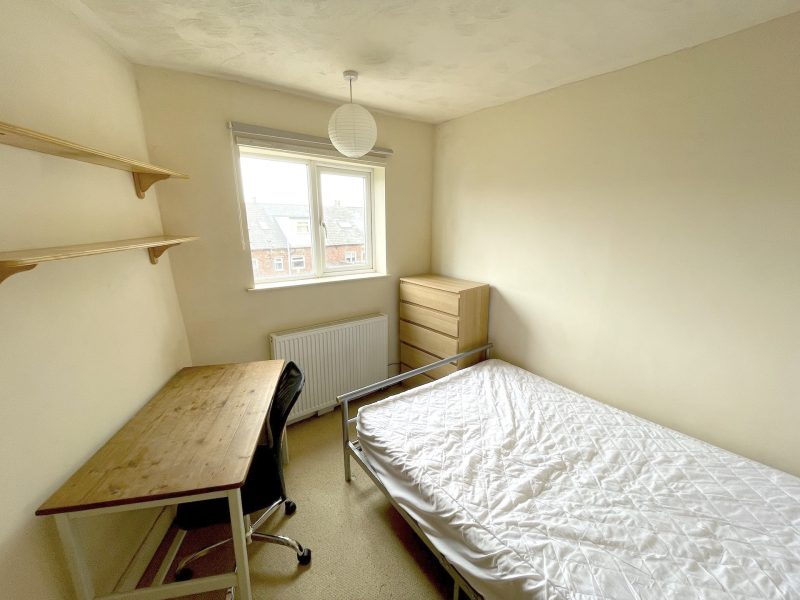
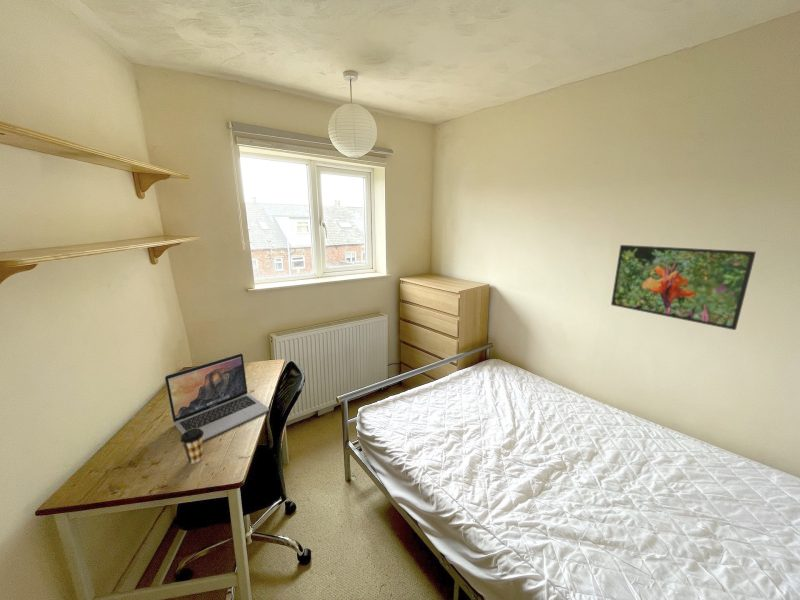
+ laptop [164,353,270,442]
+ coffee cup [180,428,205,465]
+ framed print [610,244,757,331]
